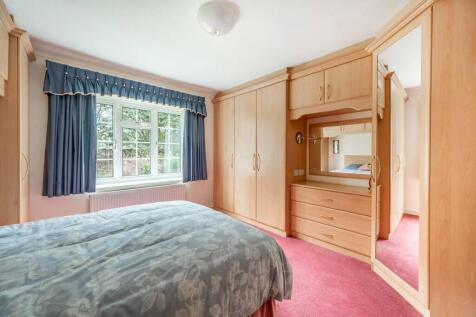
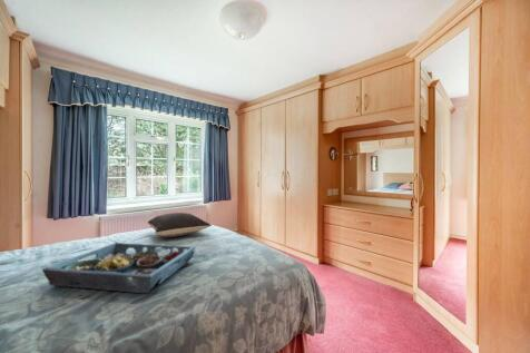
+ serving tray [41,242,196,295]
+ pillow [147,212,213,238]
